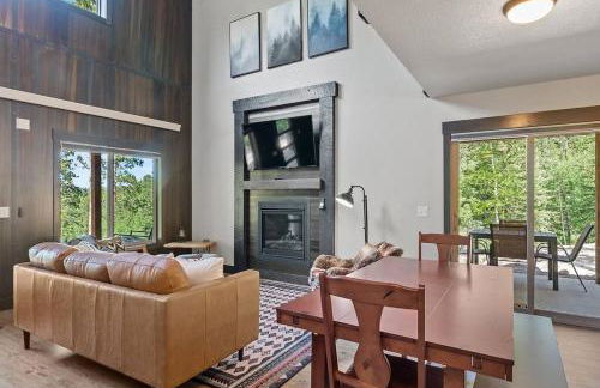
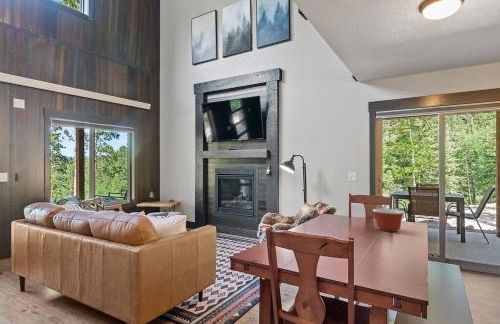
+ mixing bowl [371,208,406,233]
